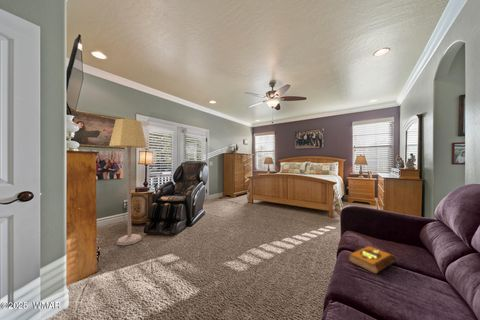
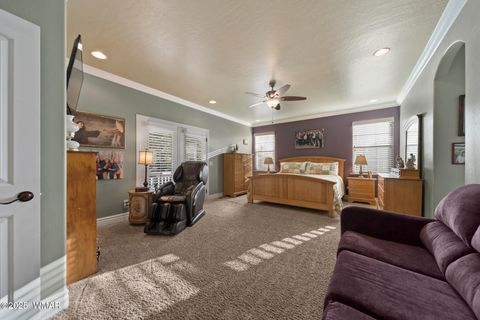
- hardback book [348,245,397,275]
- lamp [108,118,148,246]
